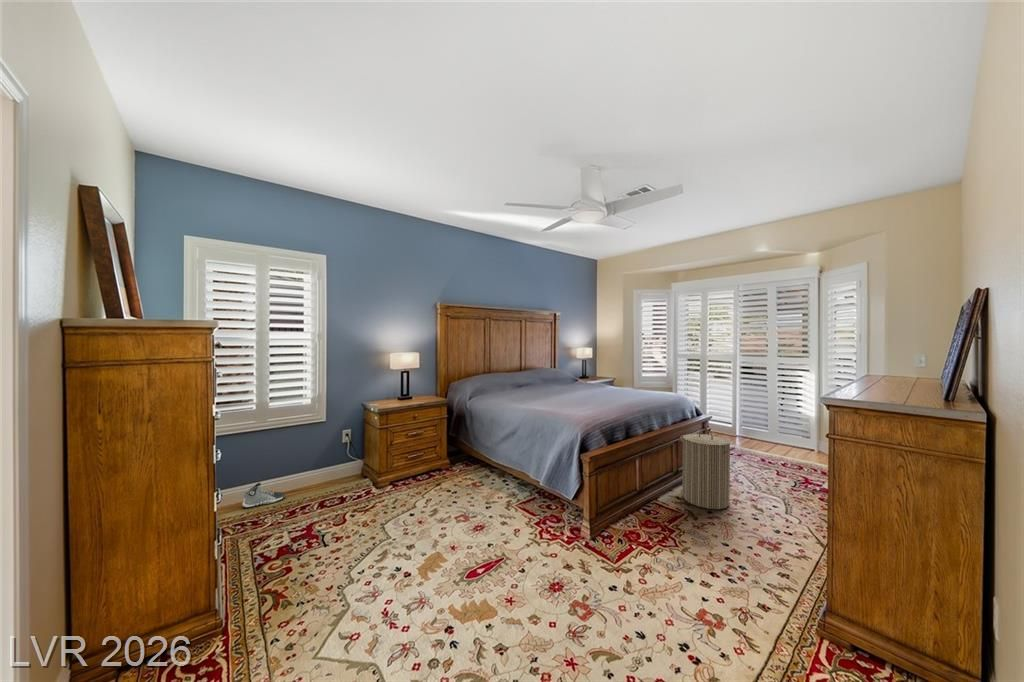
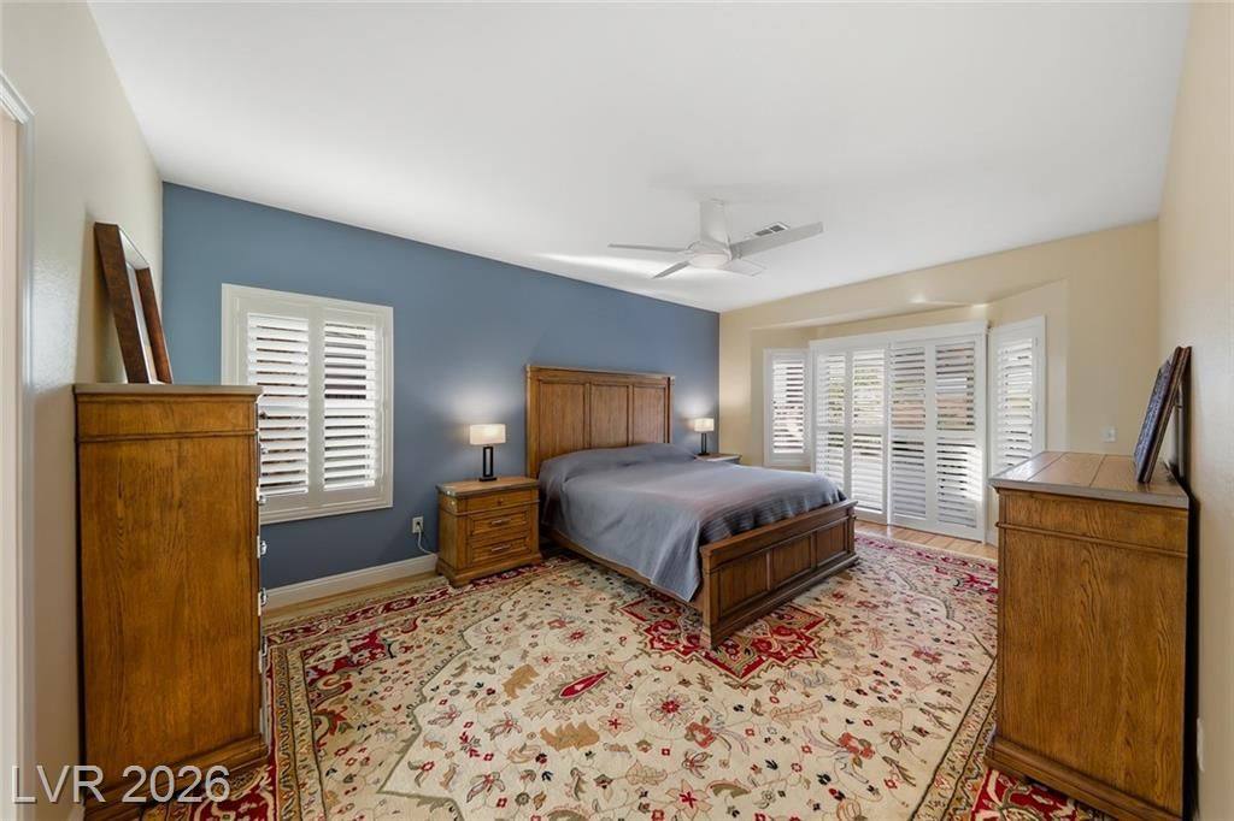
- laundry hamper [679,428,736,510]
- sneaker [241,482,286,509]
